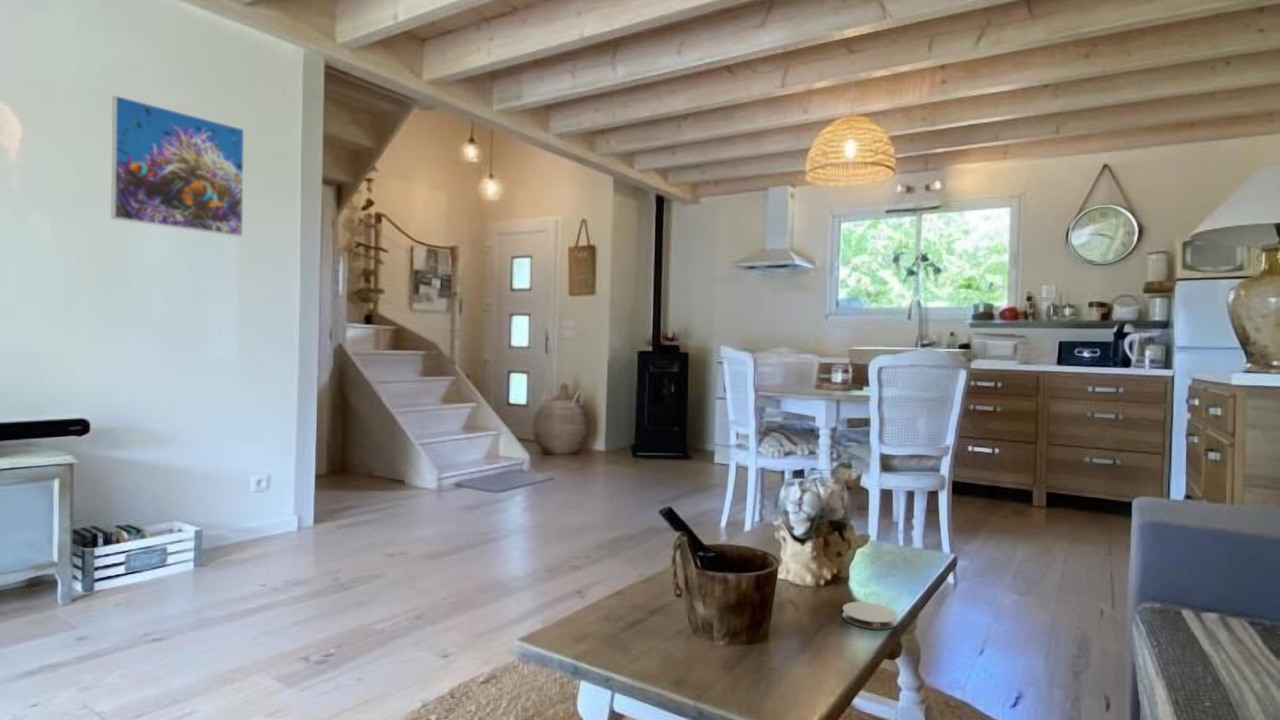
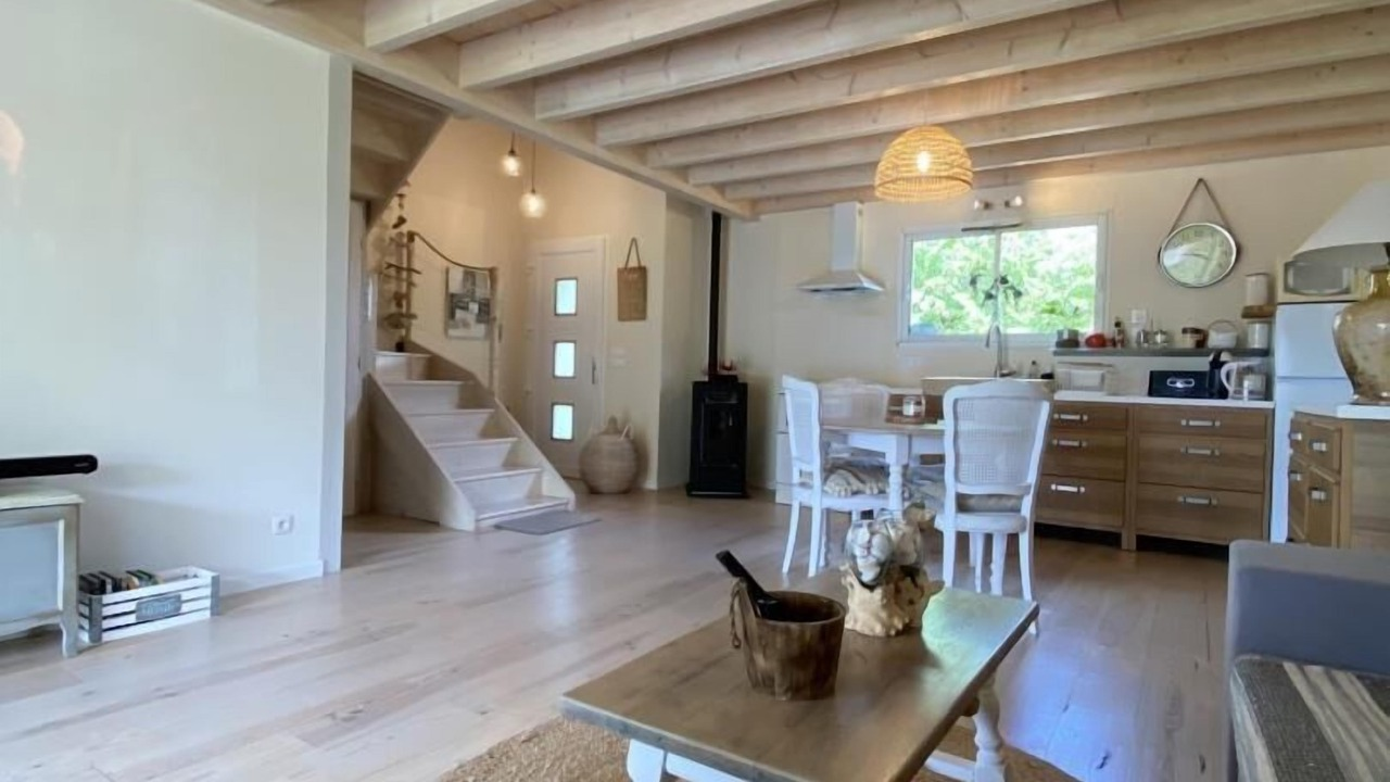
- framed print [110,94,245,238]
- coaster [842,601,899,630]
